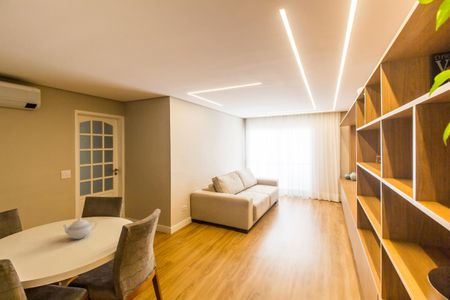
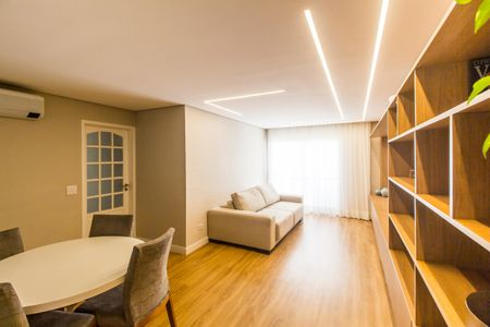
- teapot [63,216,98,240]
